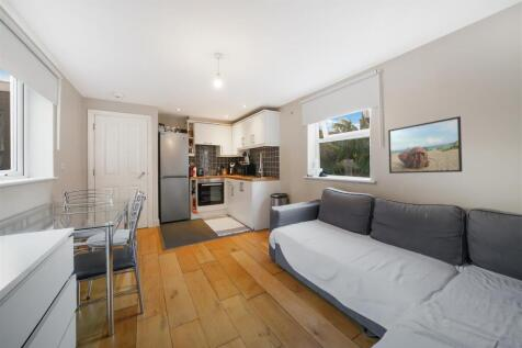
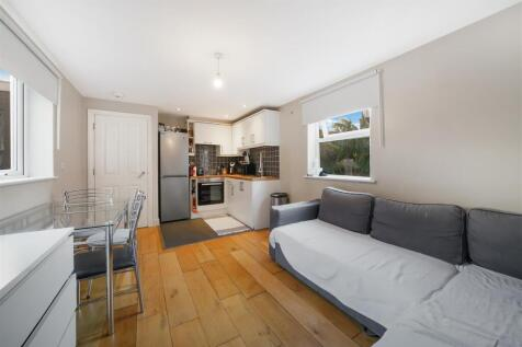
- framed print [387,115,464,175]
